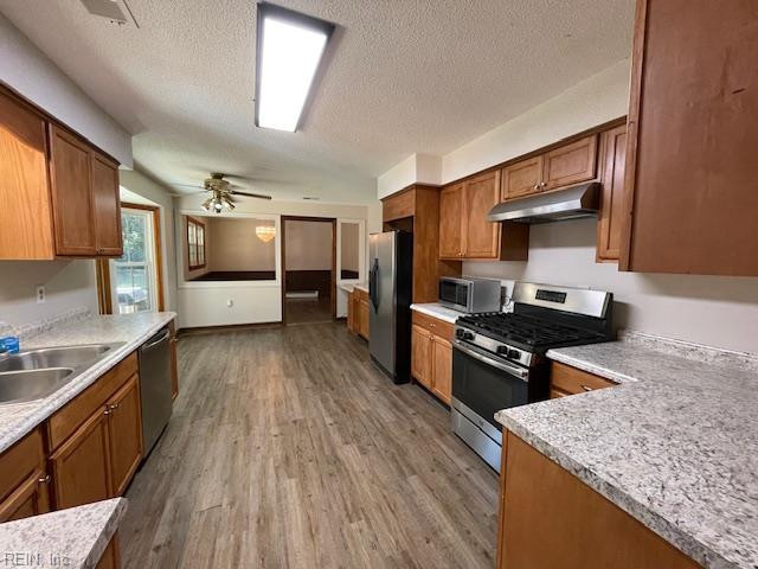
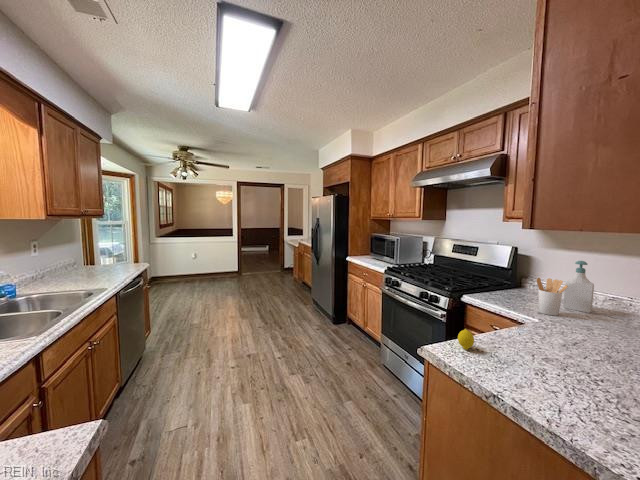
+ fruit [457,328,475,351]
+ soap bottle [562,260,595,314]
+ utensil holder [535,277,568,317]
